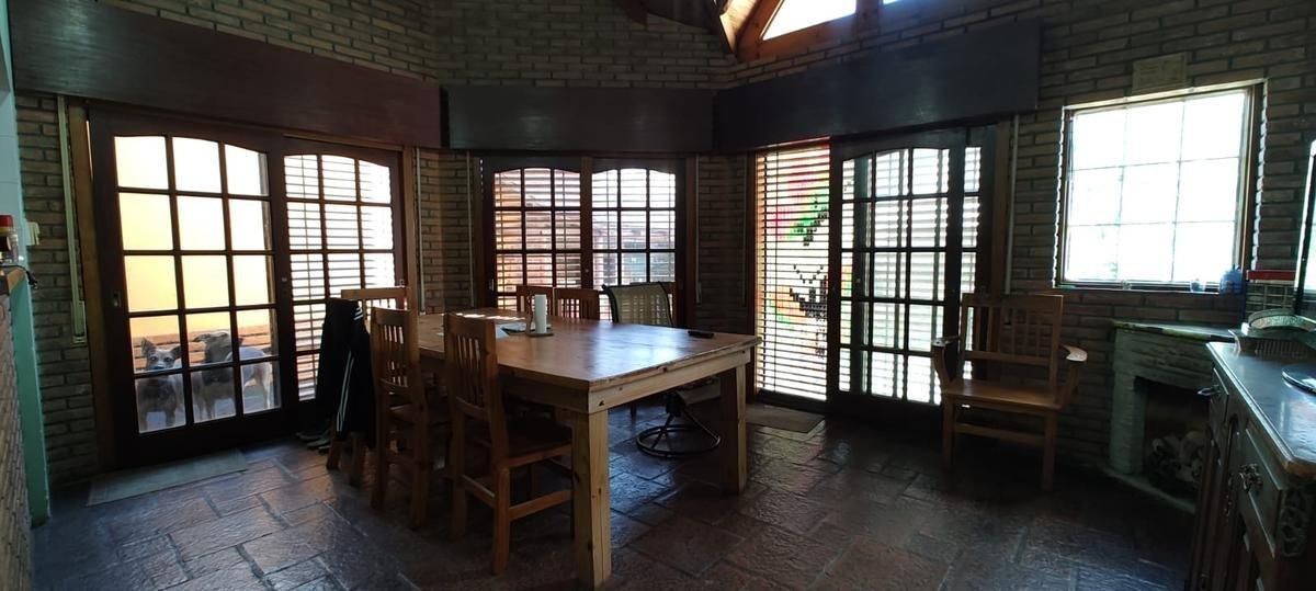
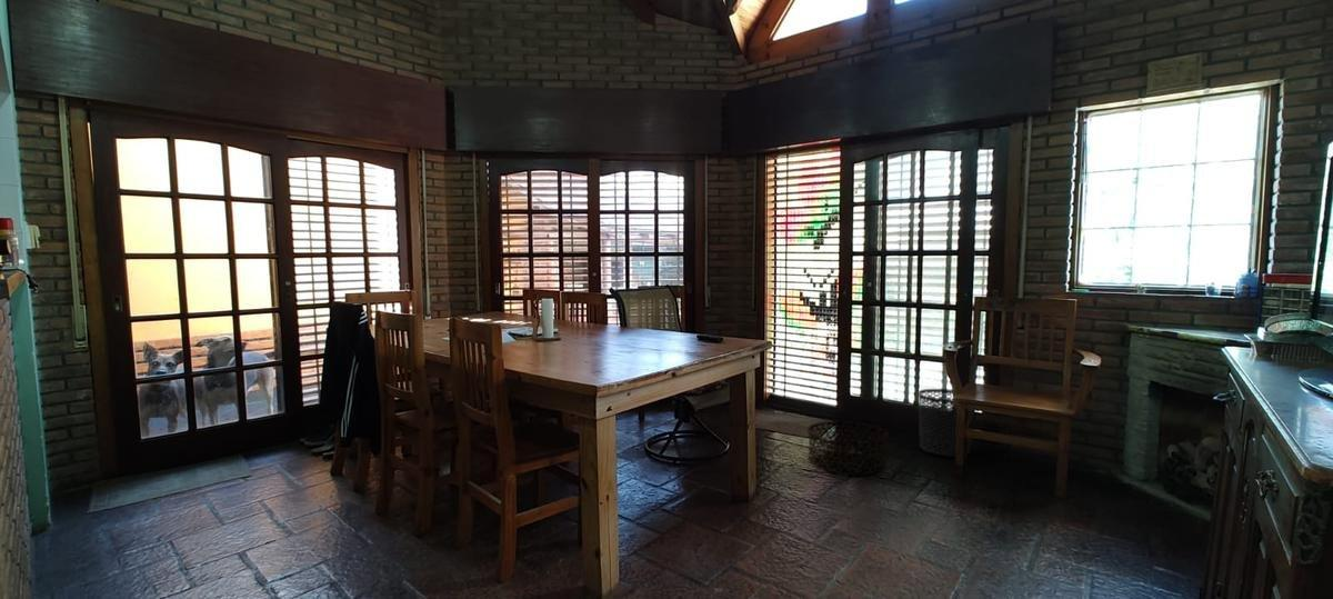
+ waste bin [918,388,958,458]
+ basket [806,420,890,477]
